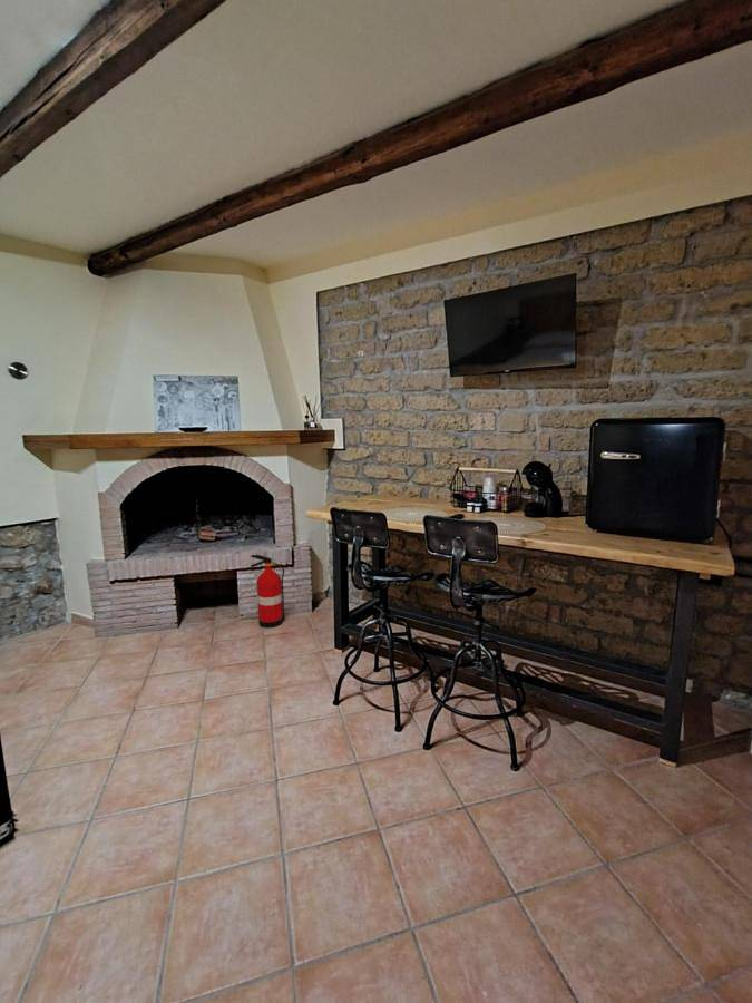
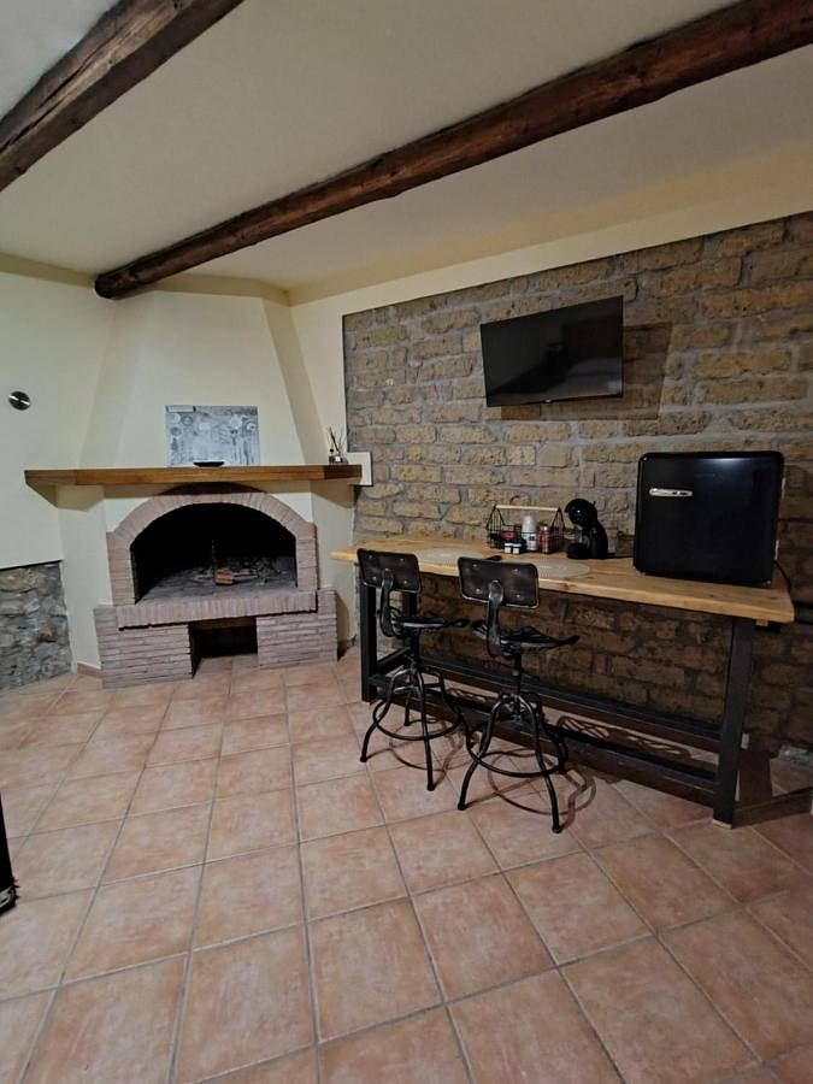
- fire extinguisher [250,554,286,629]
